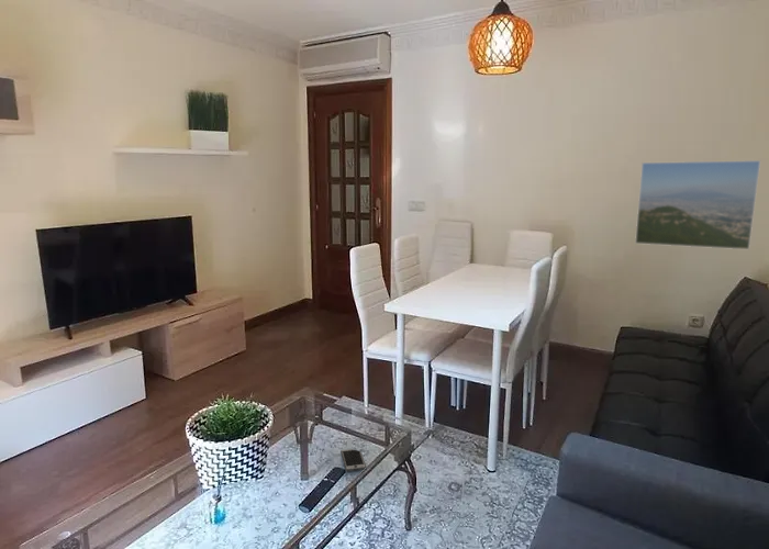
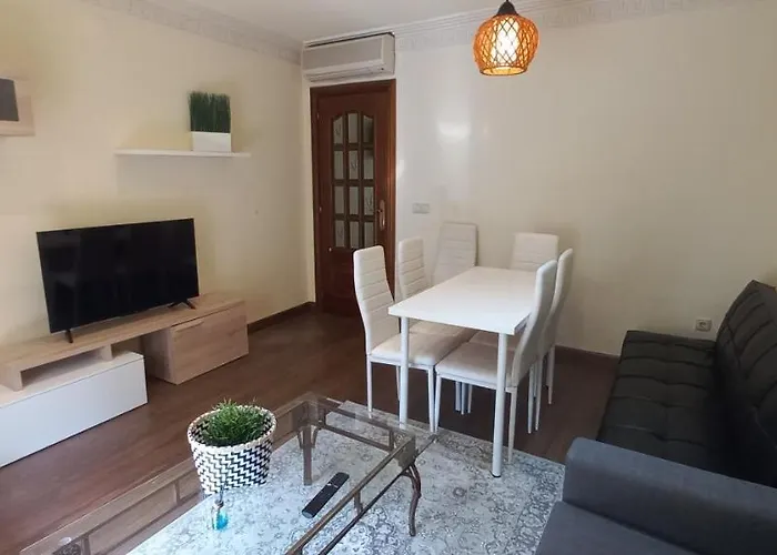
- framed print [634,159,761,250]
- smartphone [339,448,367,472]
